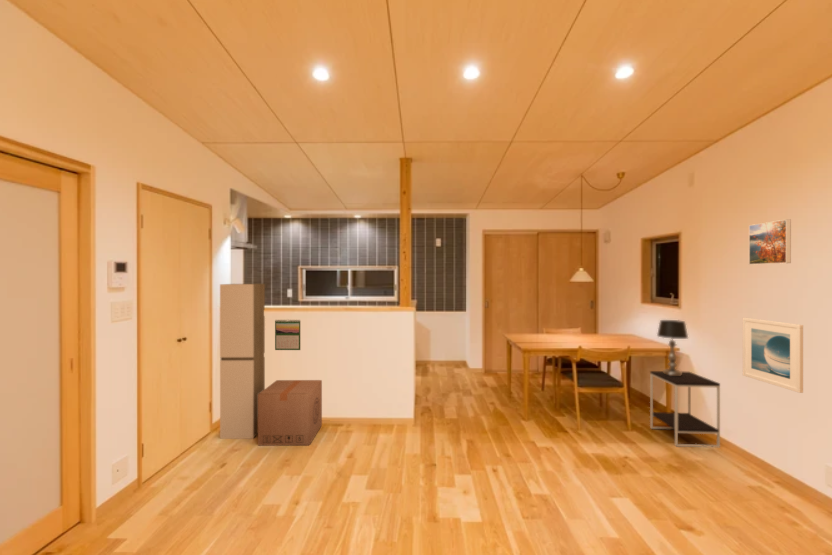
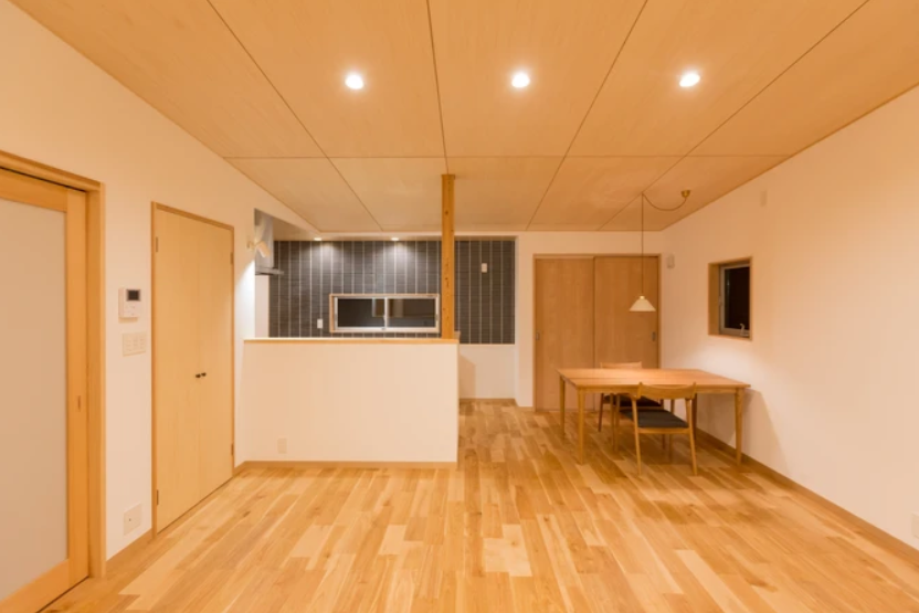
- cardboard box [257,379,323,447]
- side table [649,370,721,448]
- table lamp [656,319,689,376]
- cabinet [219,283,266,440]
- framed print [748,218,792,266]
- calendar [274,318,301,351]
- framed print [742,317,804,394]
